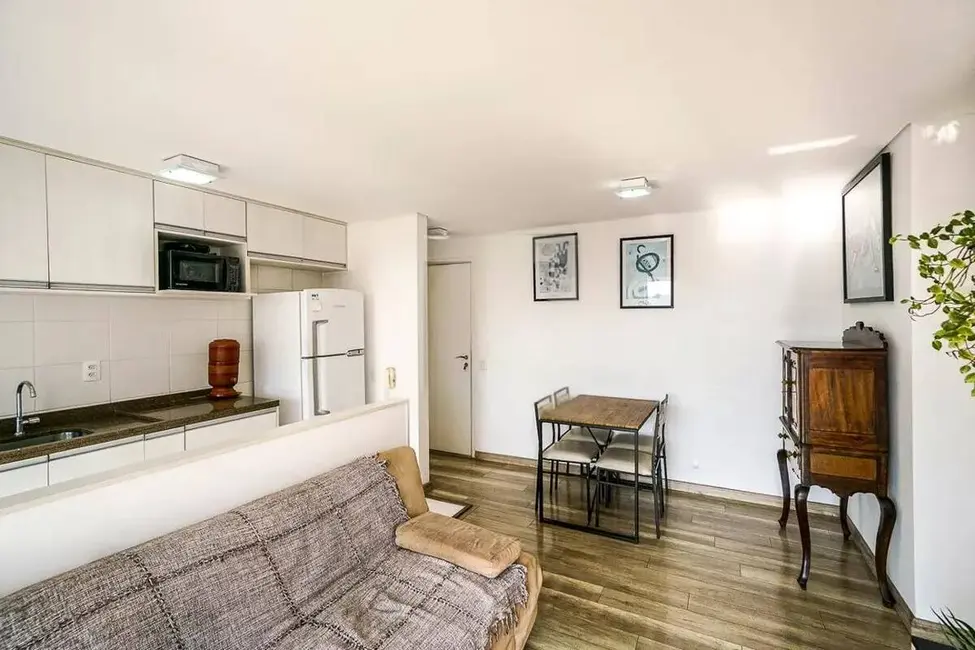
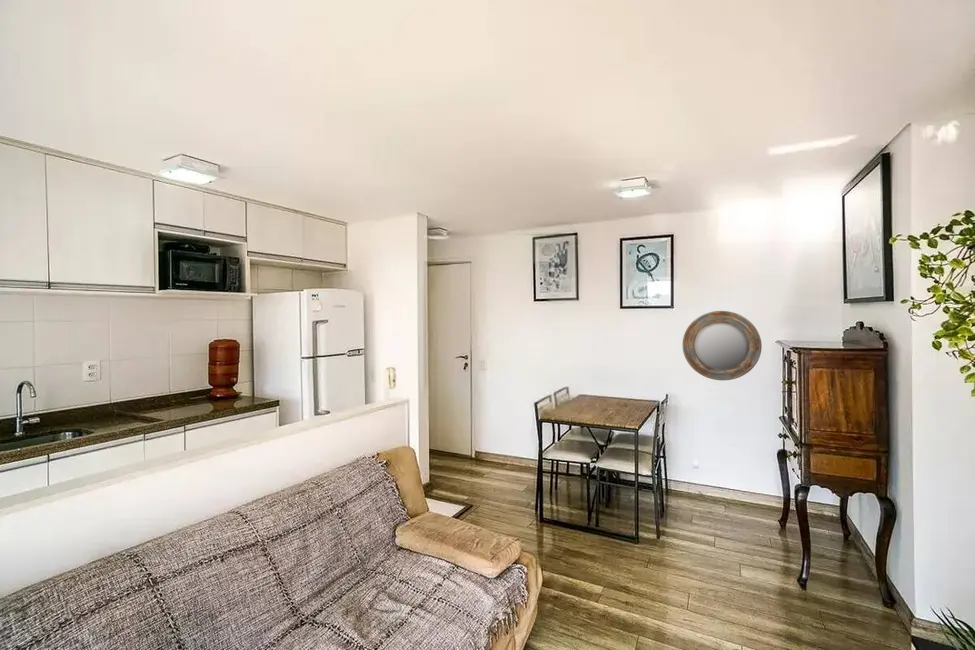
+ home mirror [682,310,763,381]
